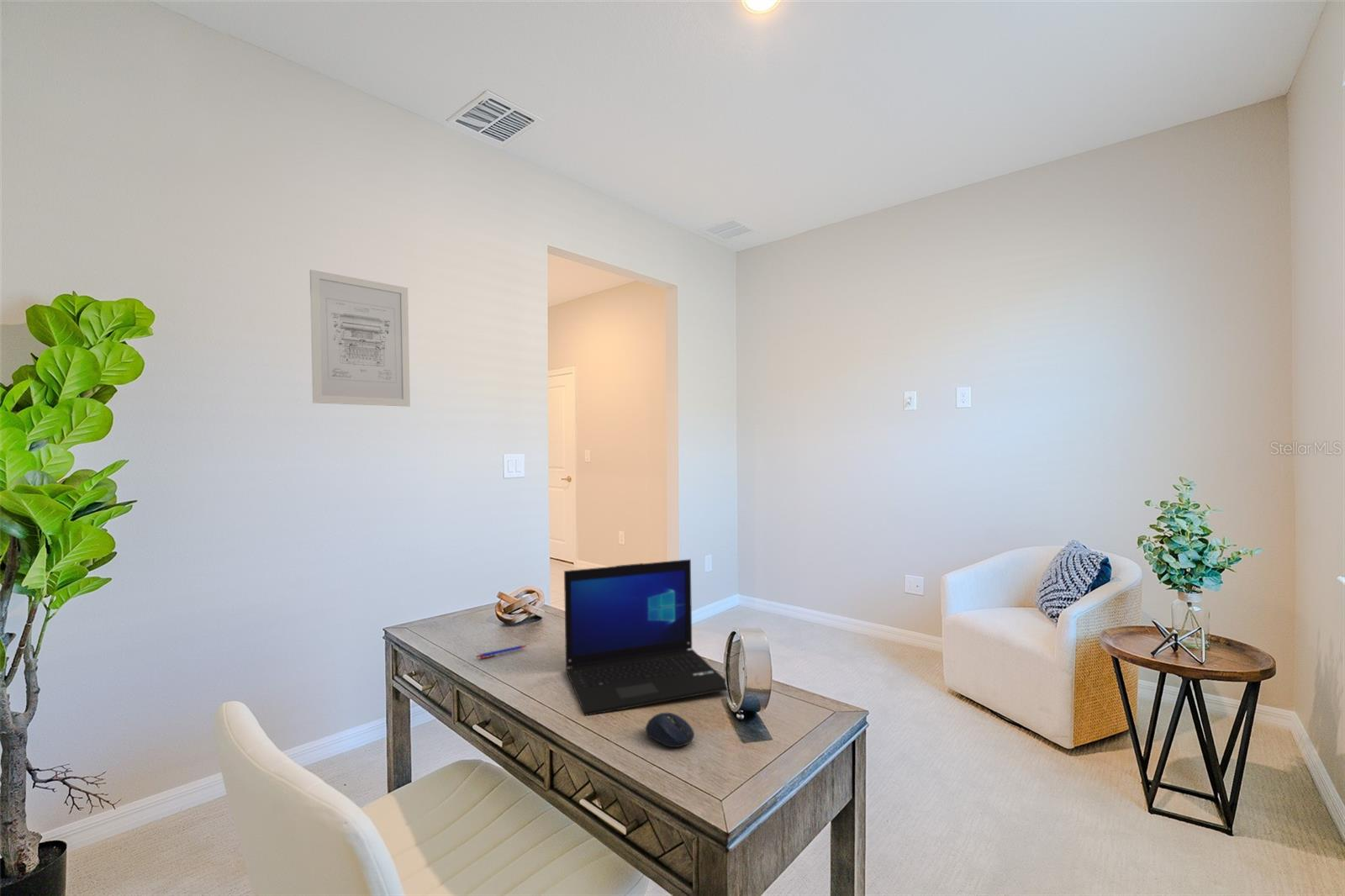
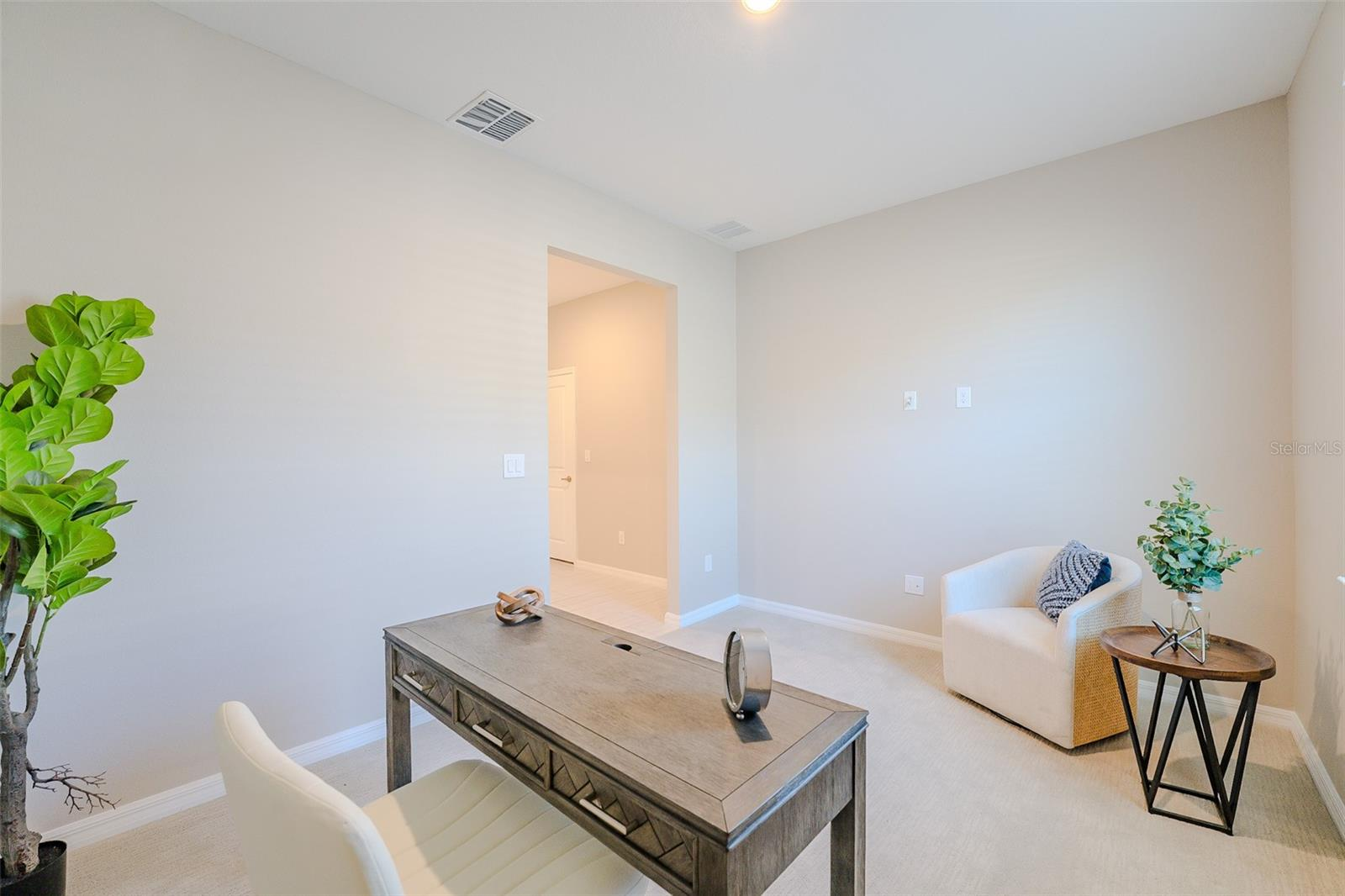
- wall art [309,269,411,408]
- computer mouse [645,712,695,748]
- laptop [563,558,730,716]
- pen [476,645,529,660]
